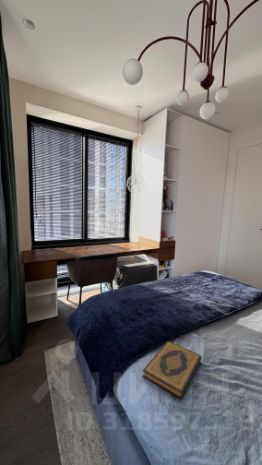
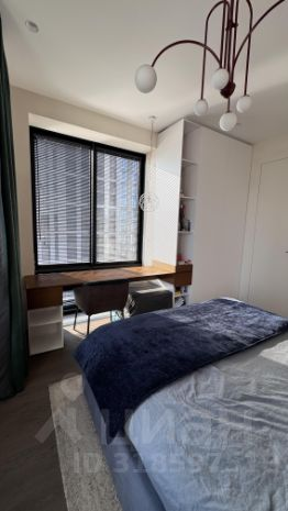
- hardback book [141,340,202,400]
